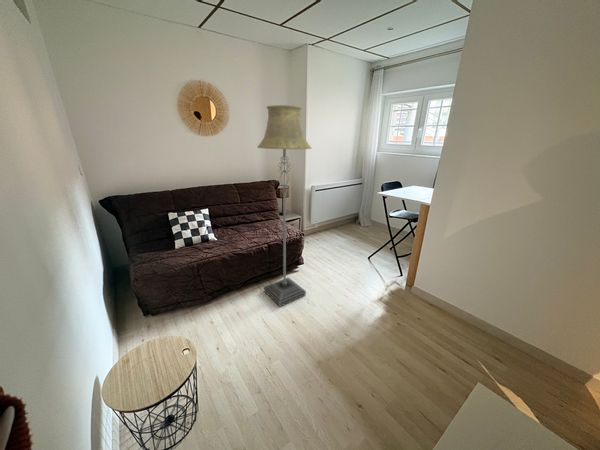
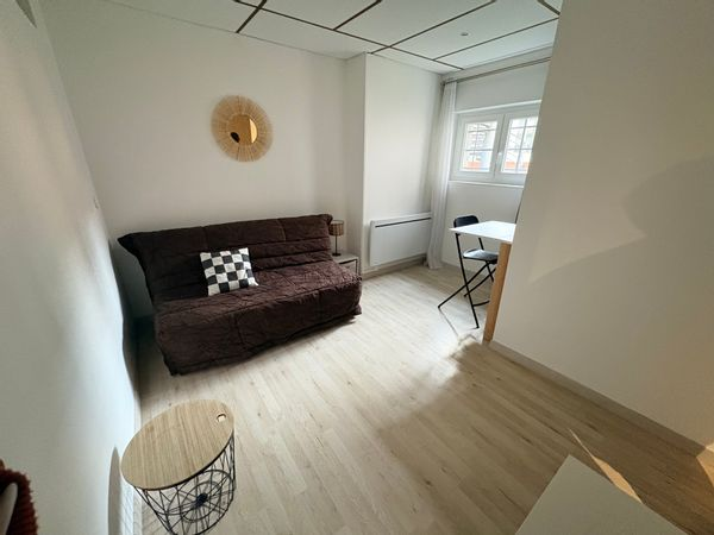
- floor lamp [256,104,312,308]
